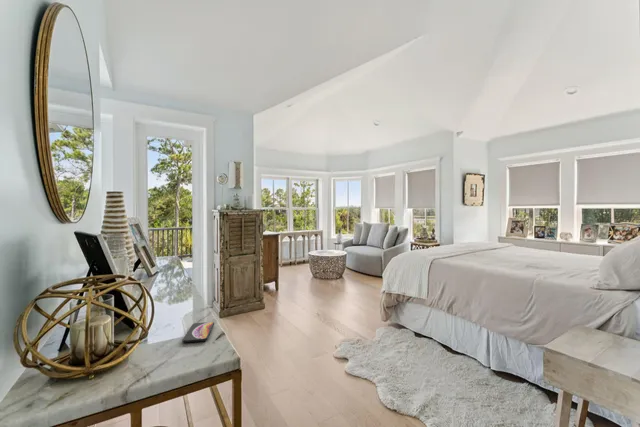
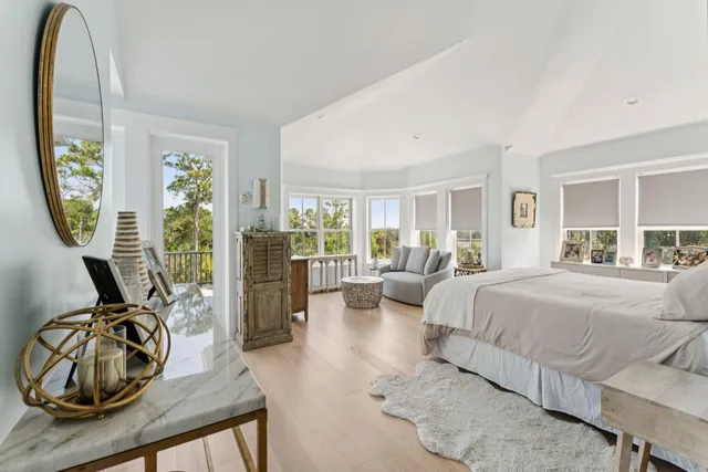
- smartphone [181,321,215,343]
